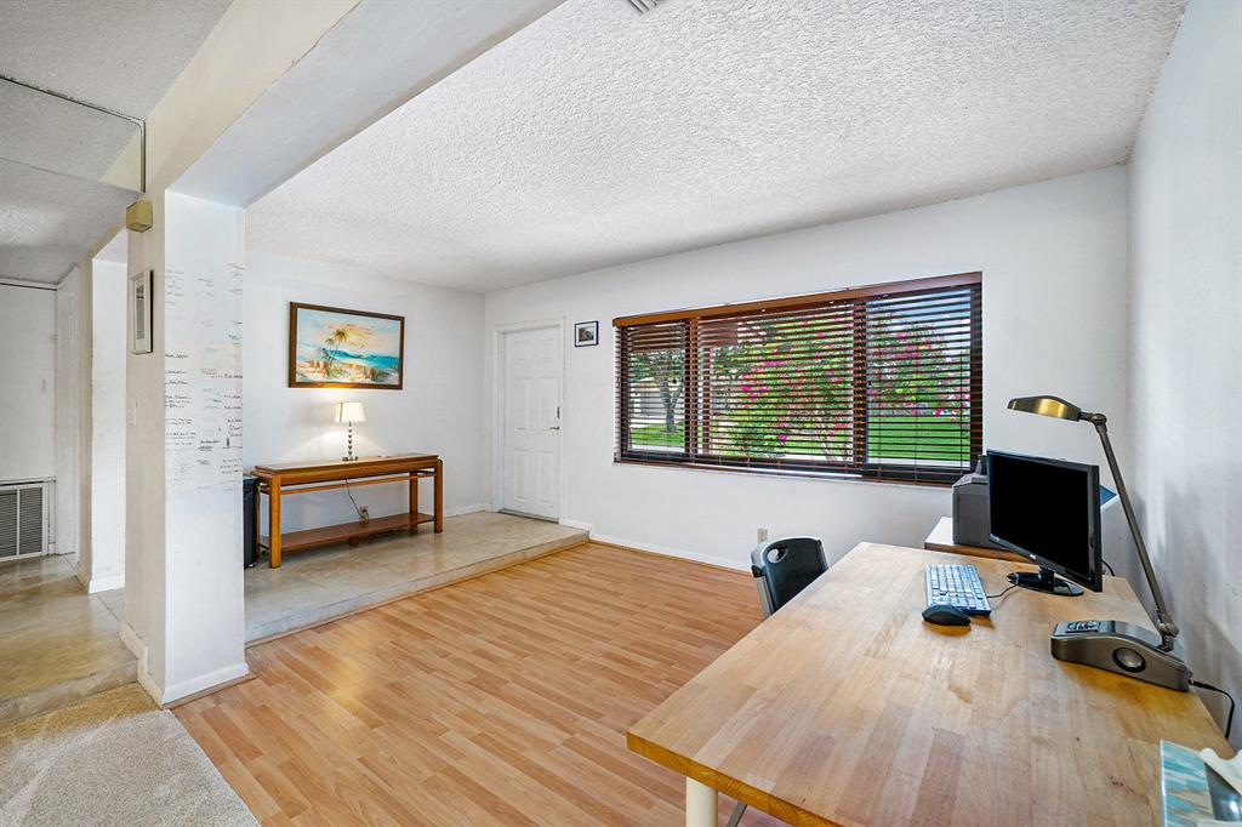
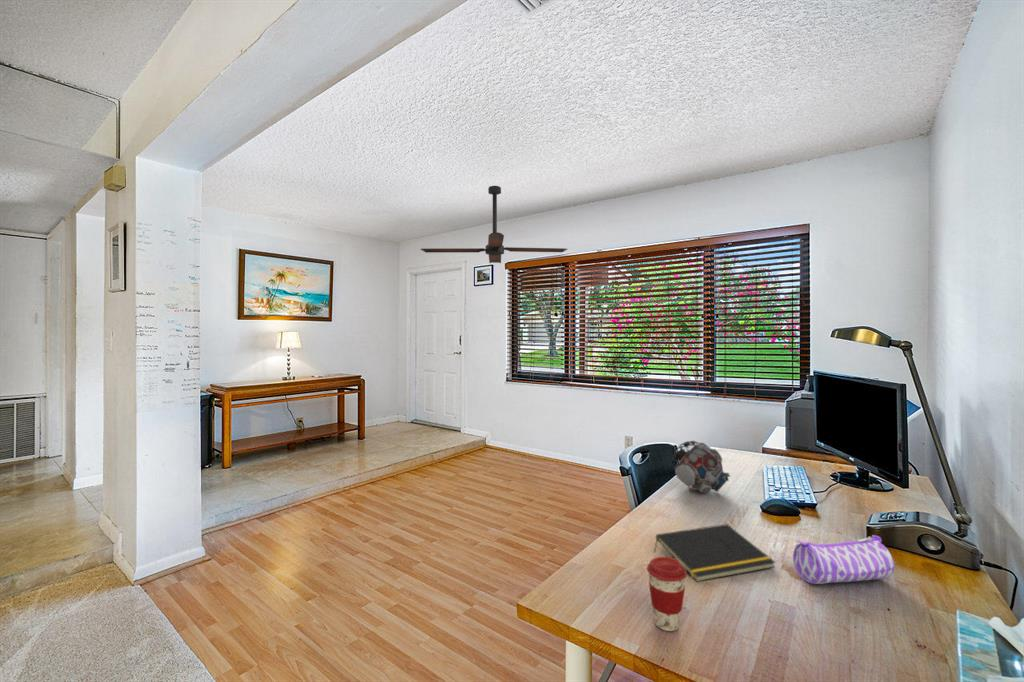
+ notepad [653,523,777,583]
+ pencil case [792,534,896,585]
+ coffee cup [646,556,688,632]
+ speaker [671,440,731,494]
+ ceiling fan [420,185,569,264]
